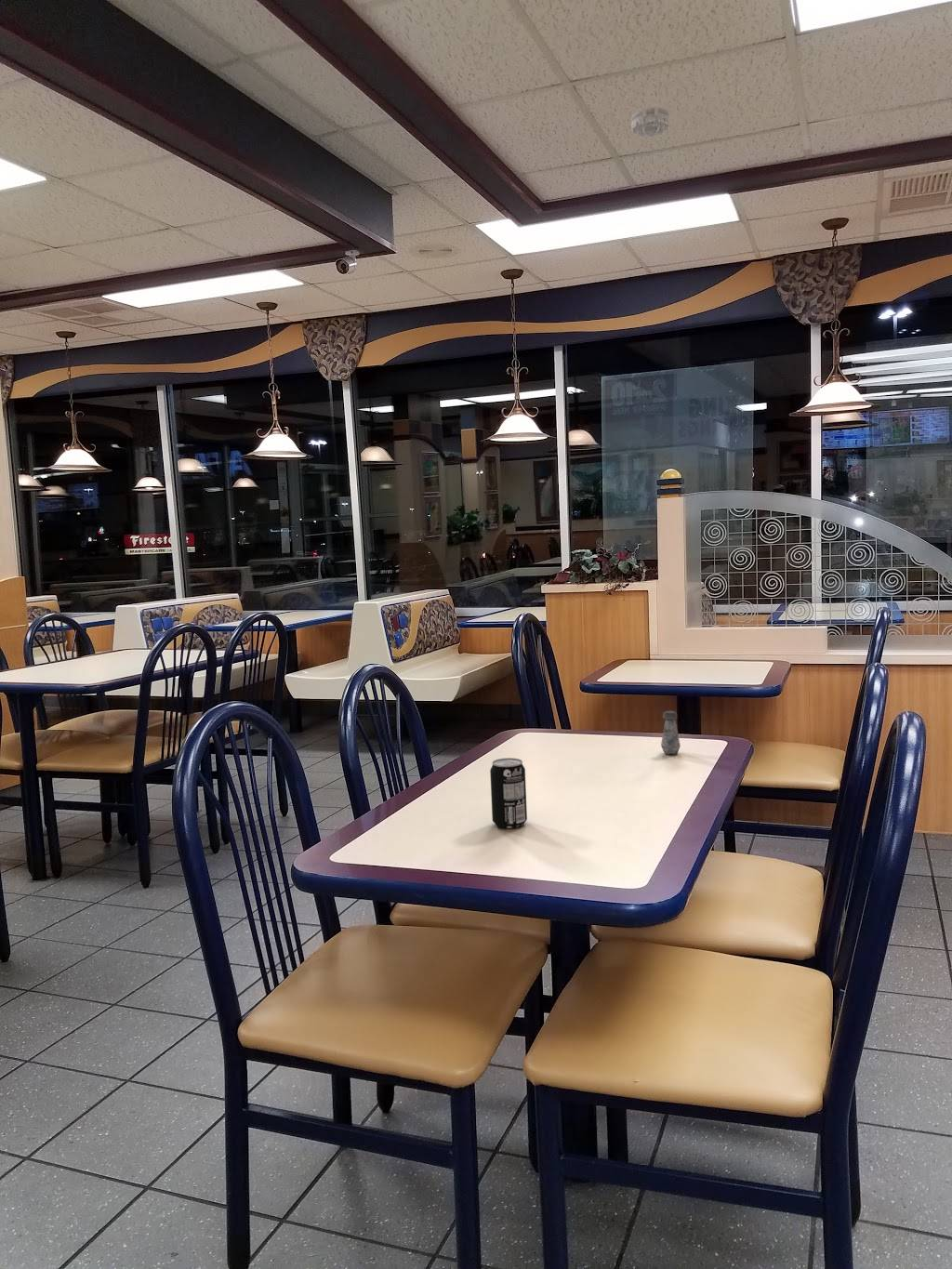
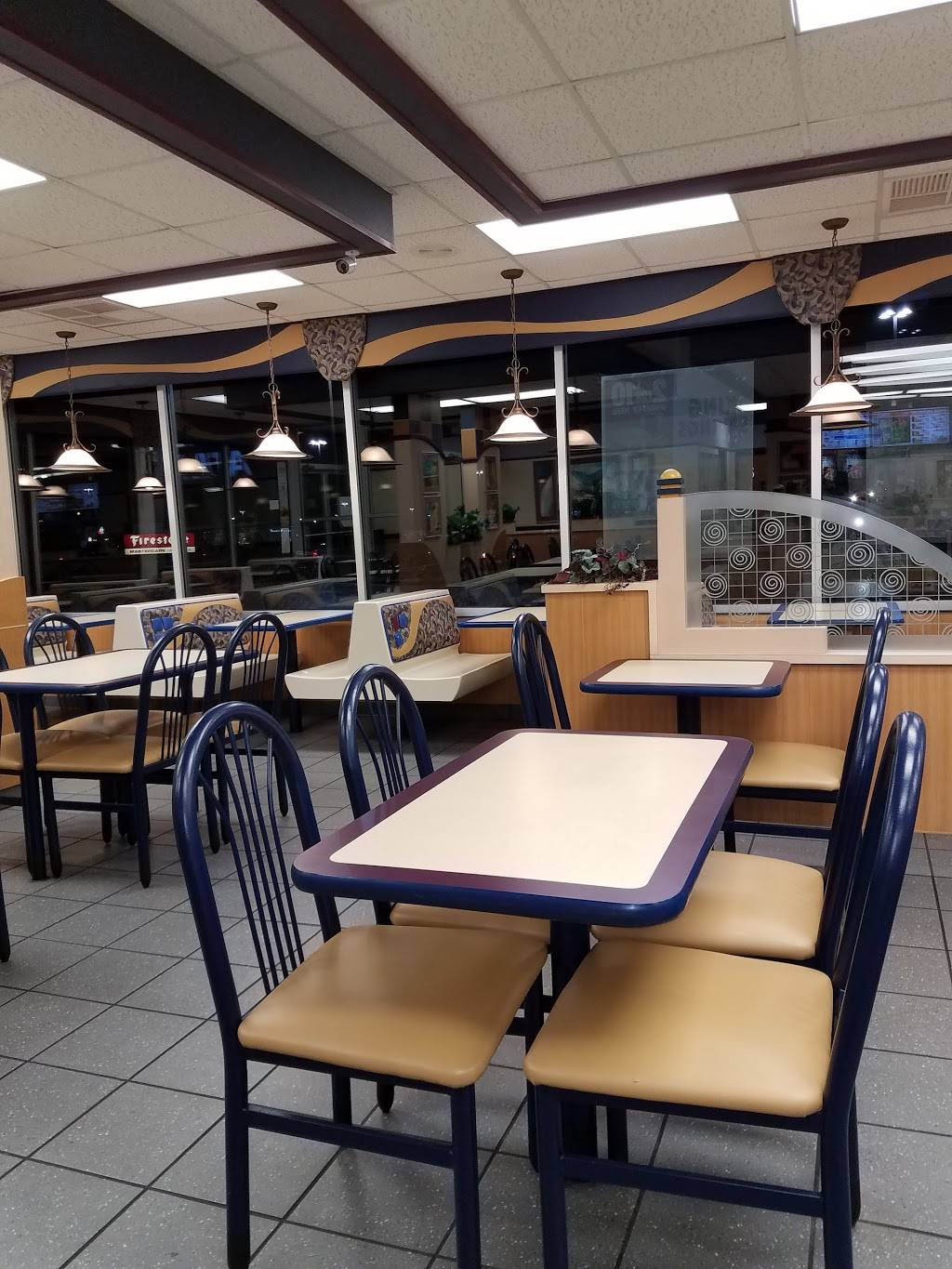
- salt shaker [660,710,681,755]
- smoke detector [630,106,670,138]
- beverage can [489,757,528,829]
